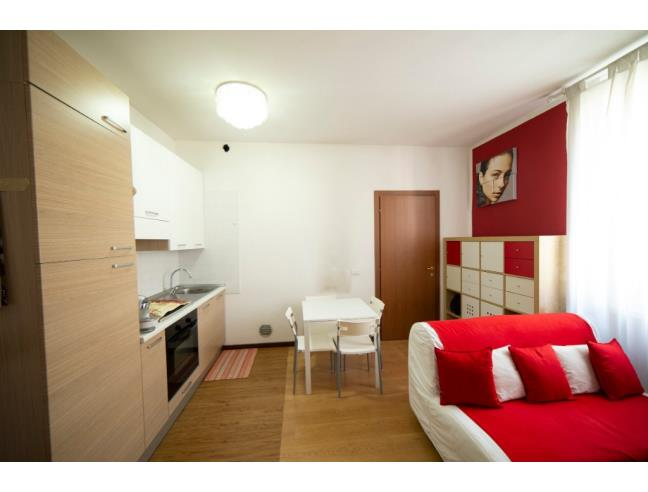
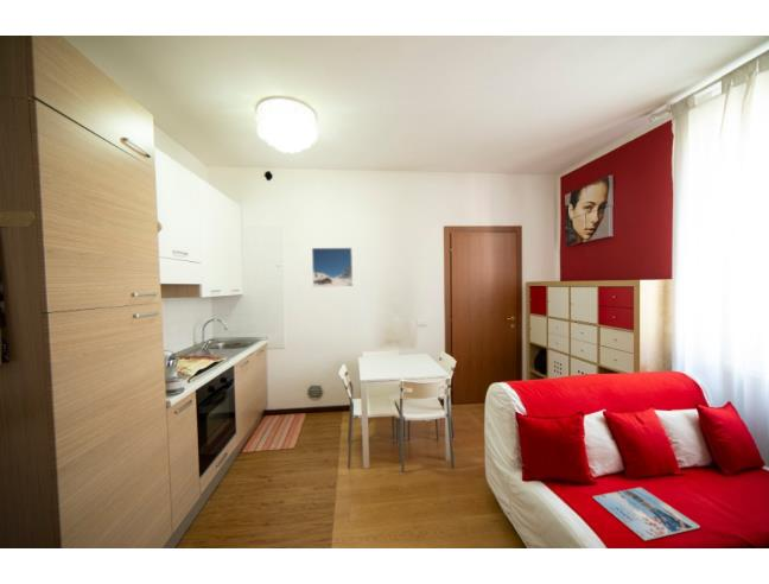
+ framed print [311,247,354,288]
+ magazine [592,487,700,541]
